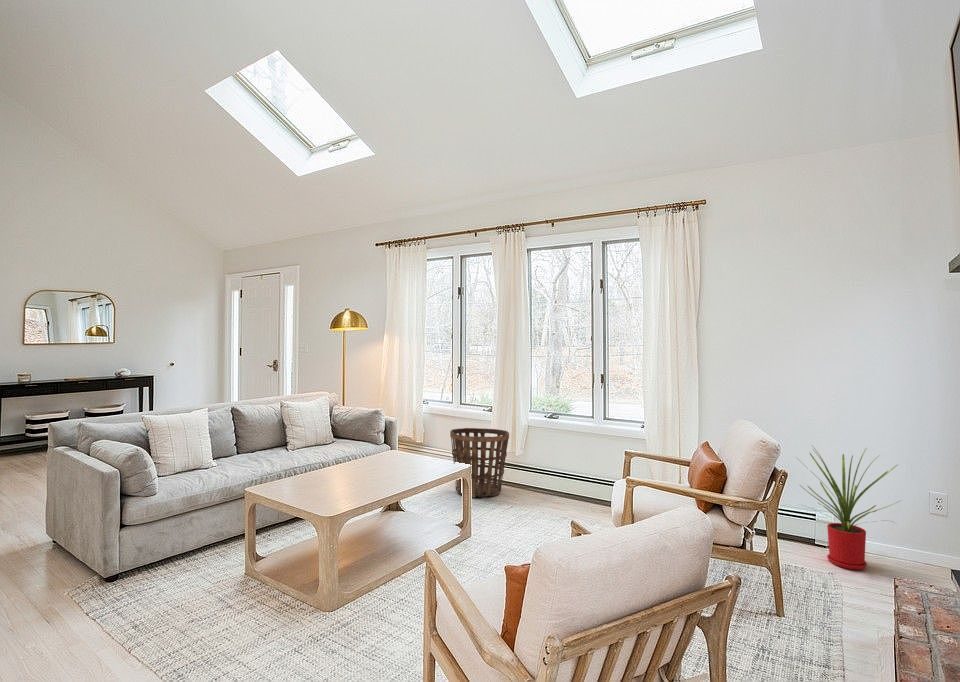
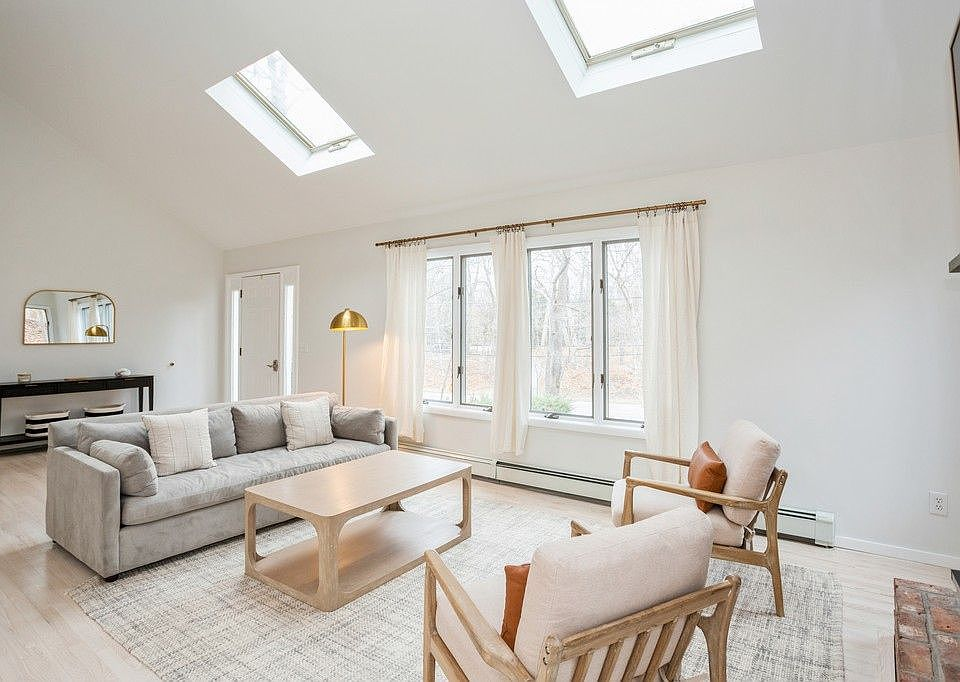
- basket [449,427,510,498]
- house plant [795,446,901,571]
